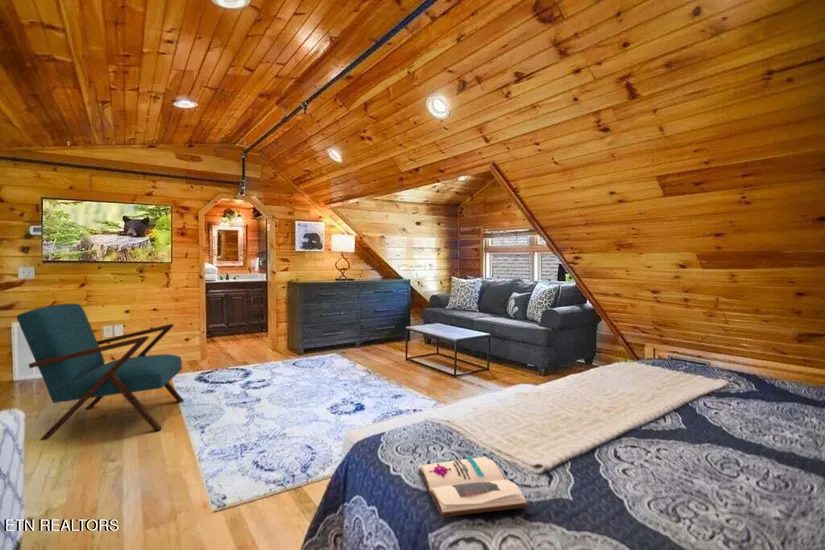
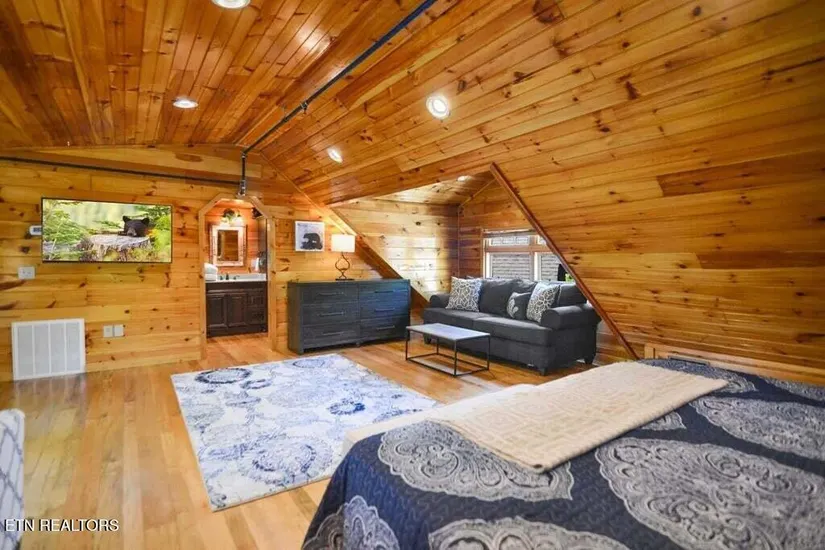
- book [417,455,530,518]
- armchair [16,303,185,441]
